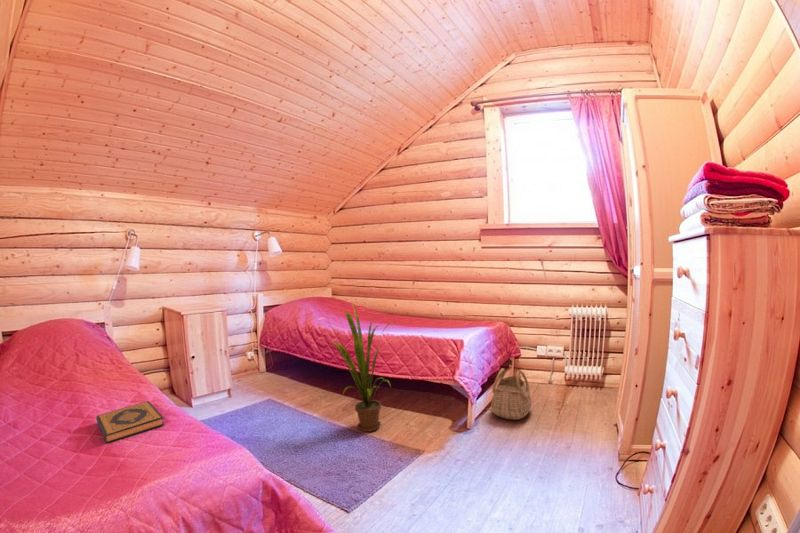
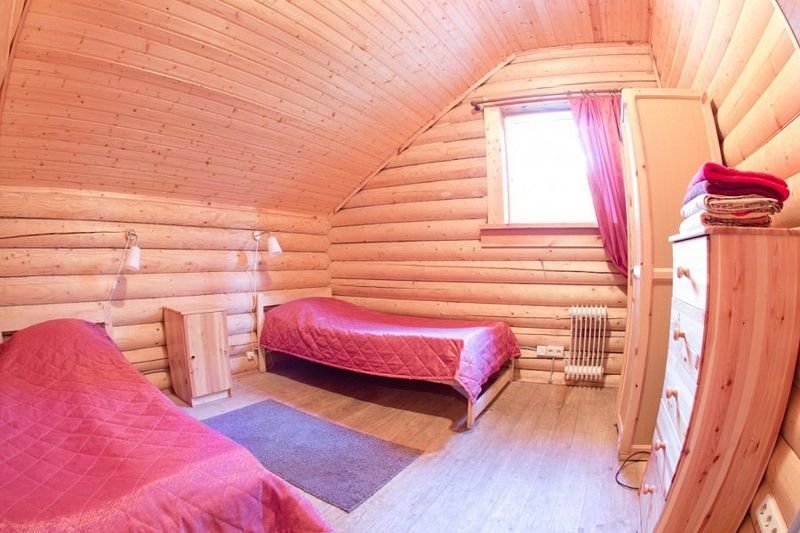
- basket [490,367,532,421]
- house plant [329,303,398,433]
- hardback book [95,400,165,444]
